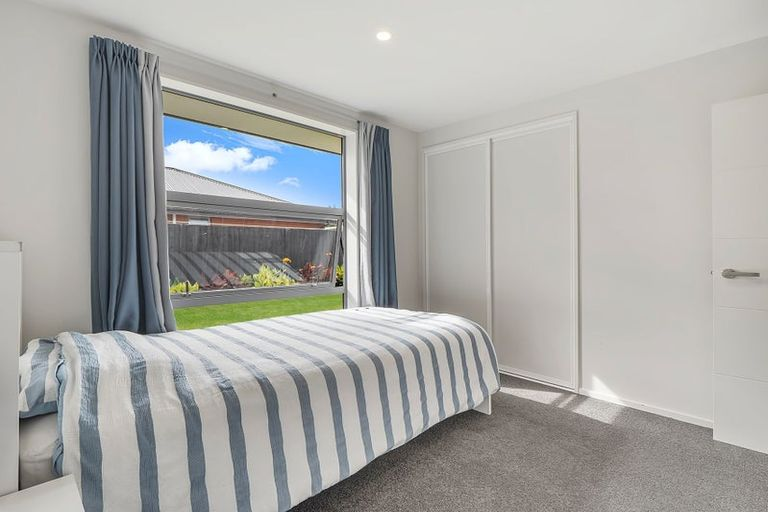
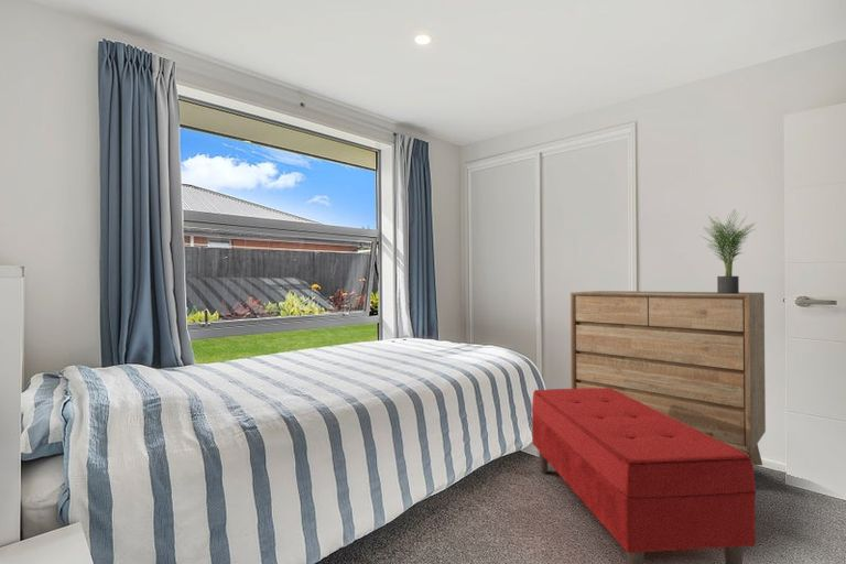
+ bench [531,388,757,564]
+ potted plant [698,208,758,293]
+ dresser [570,290,767,466]
